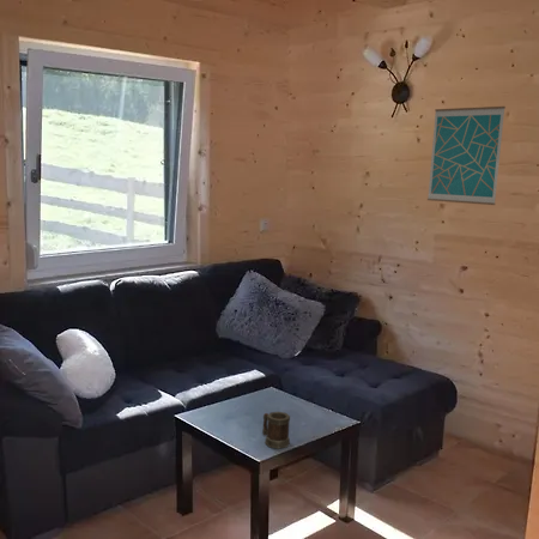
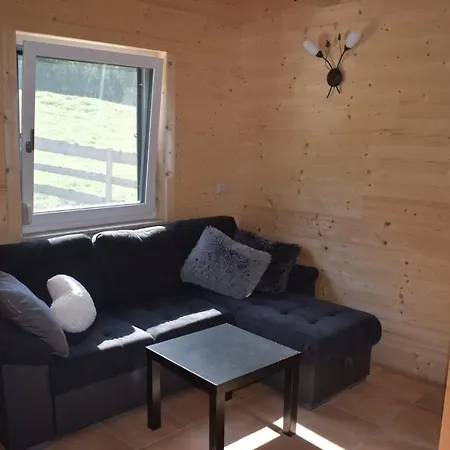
- wall art [426,105,507,206]
- mug [261,411,291,450]
